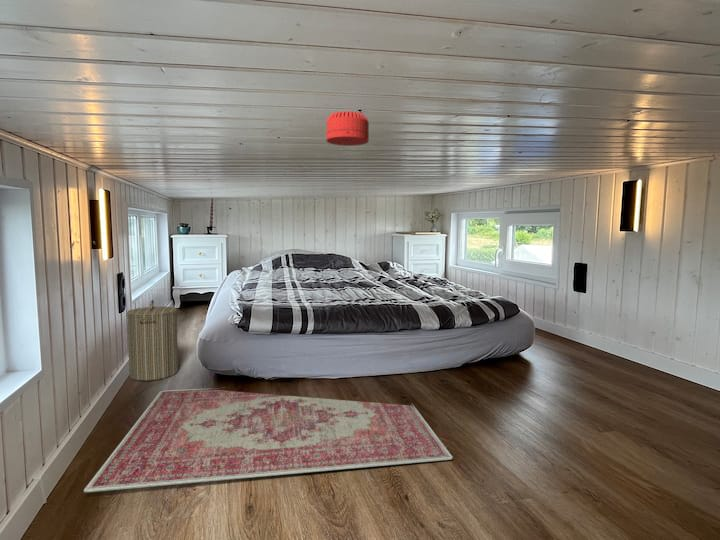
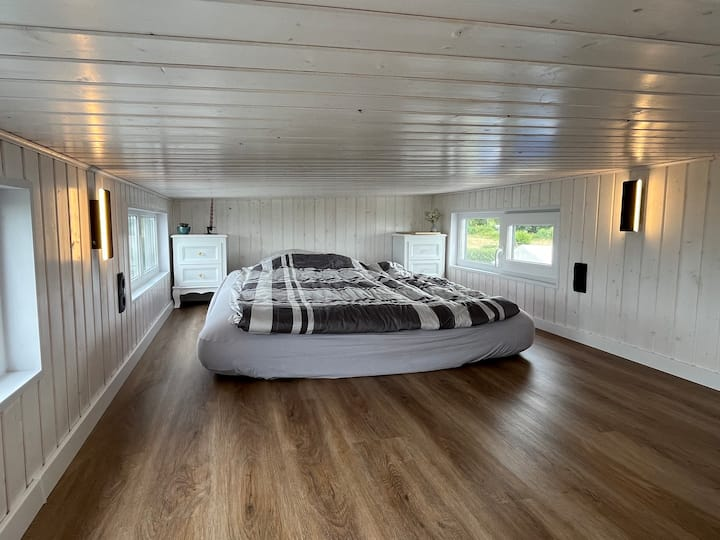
- laundry hamper [126,299,179,382]
- smoke detector [325,110,370,147]
- rug [83,386,454,493]
